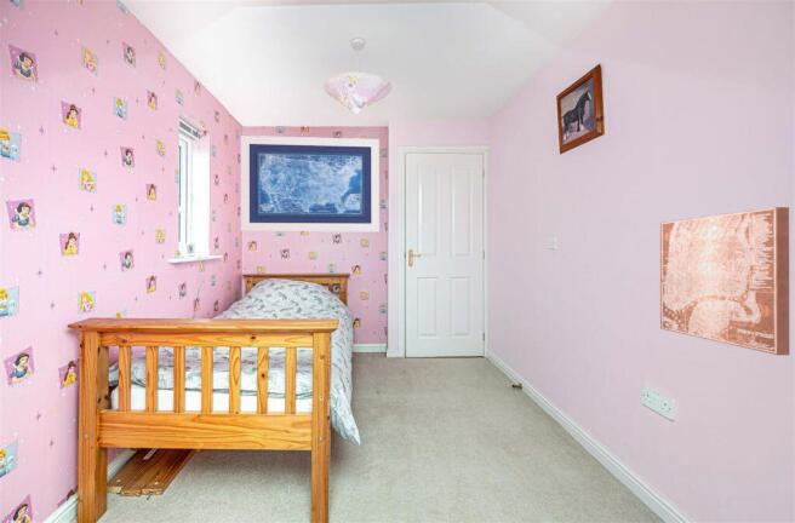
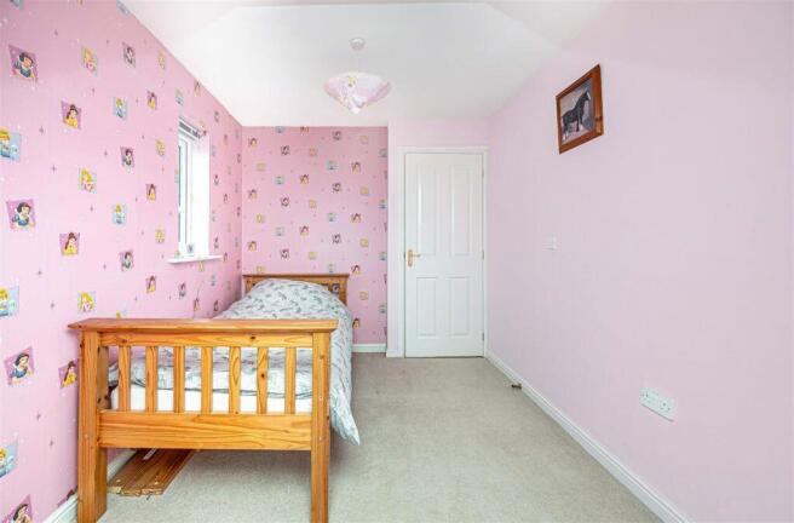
- wall art [659,206,790,356]
- wall art [240,134,381,232]
